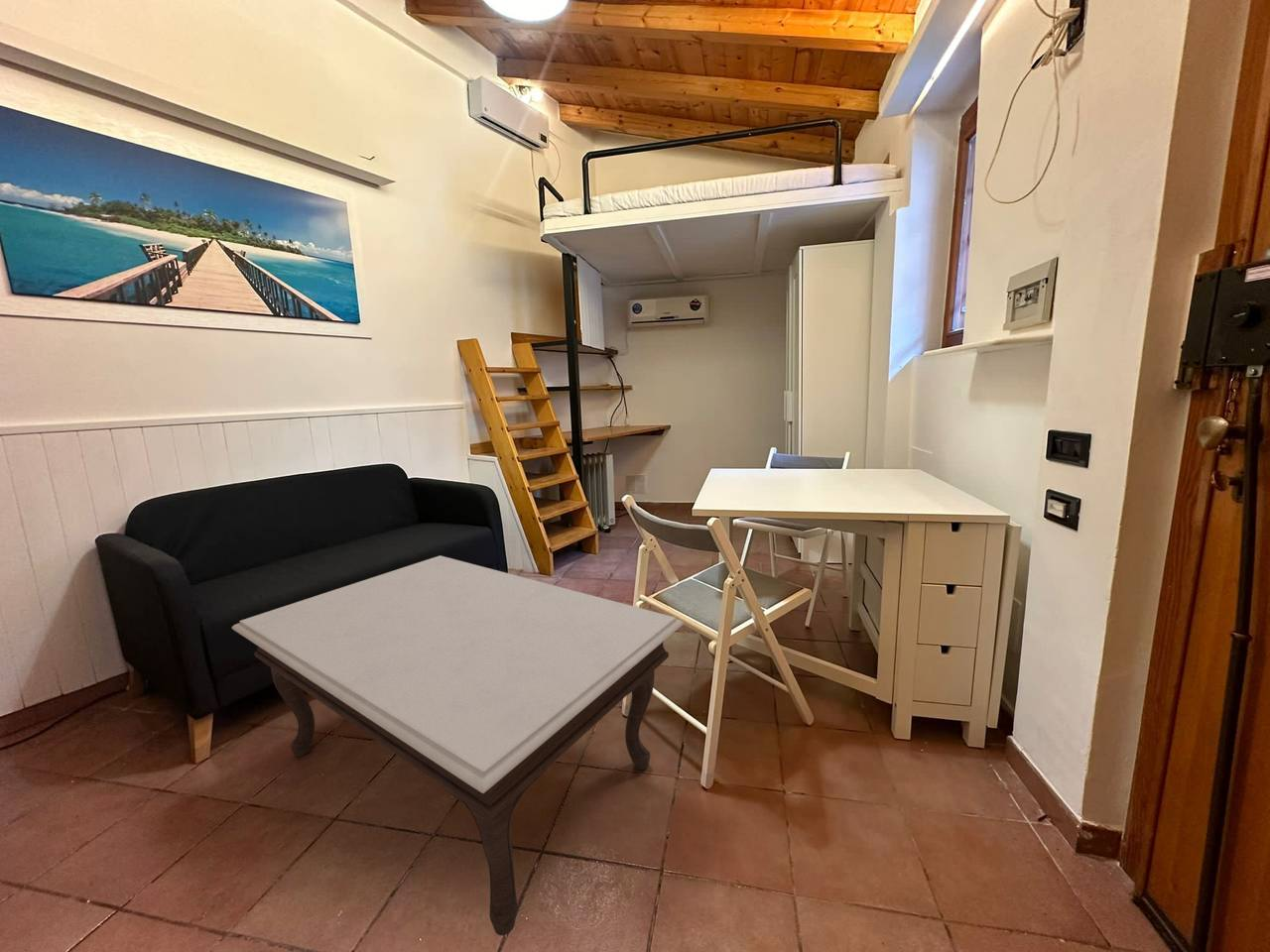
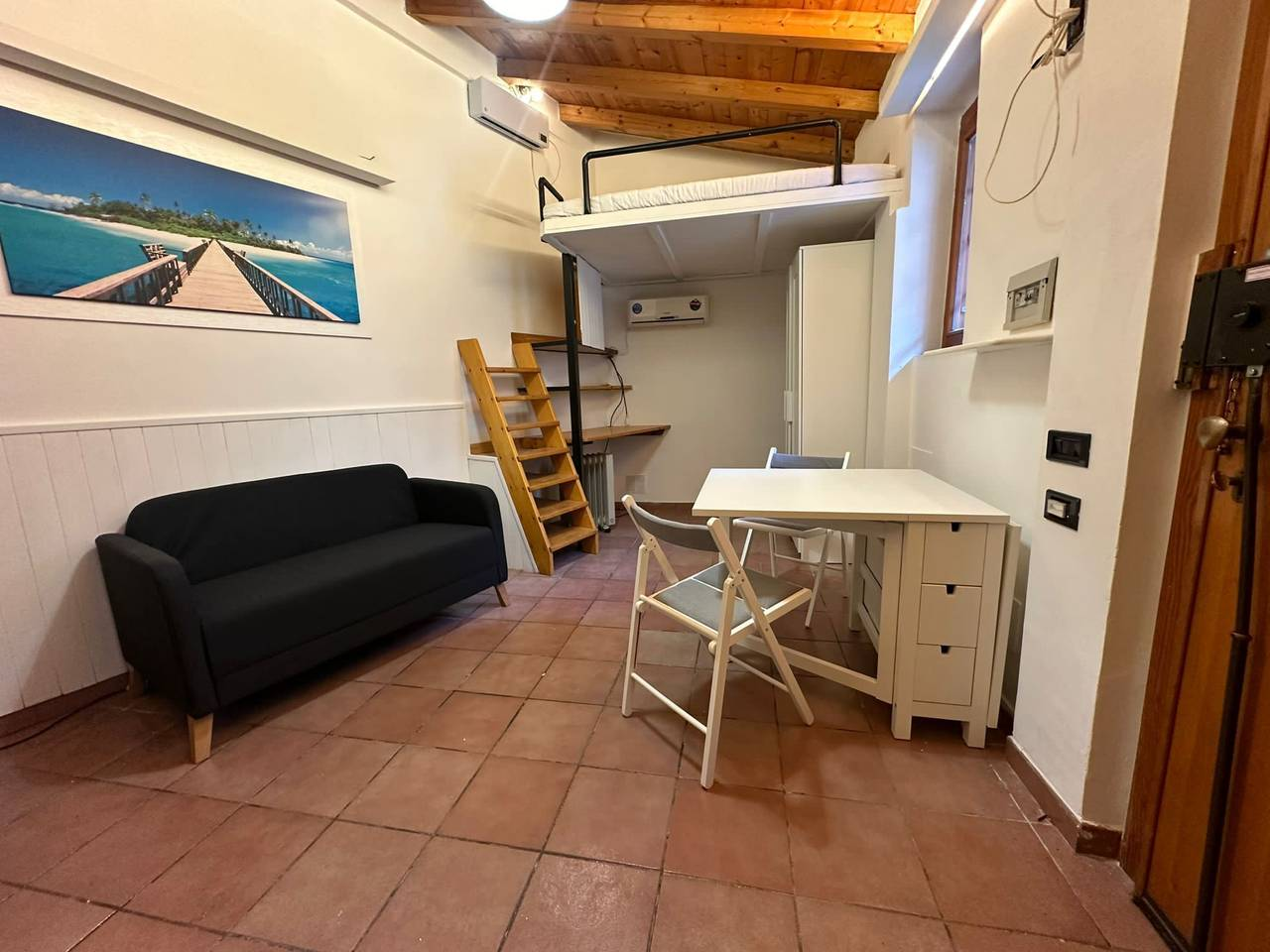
- coffee table [231,554,685,936]
